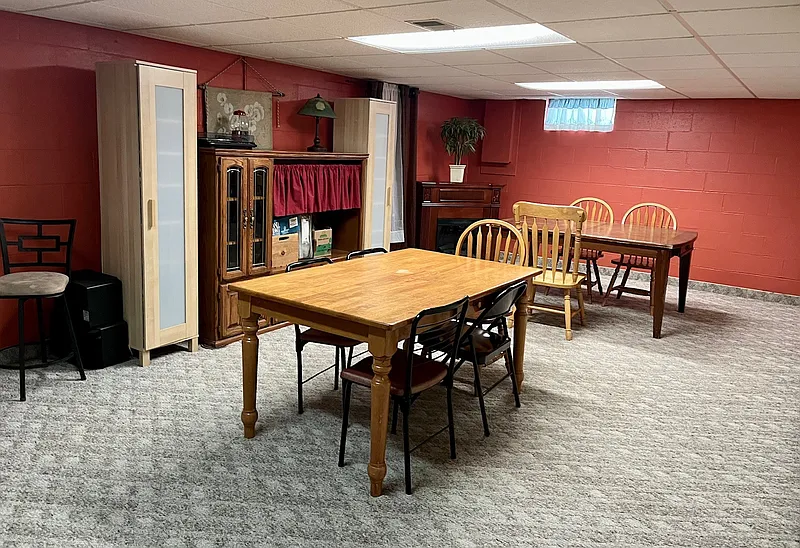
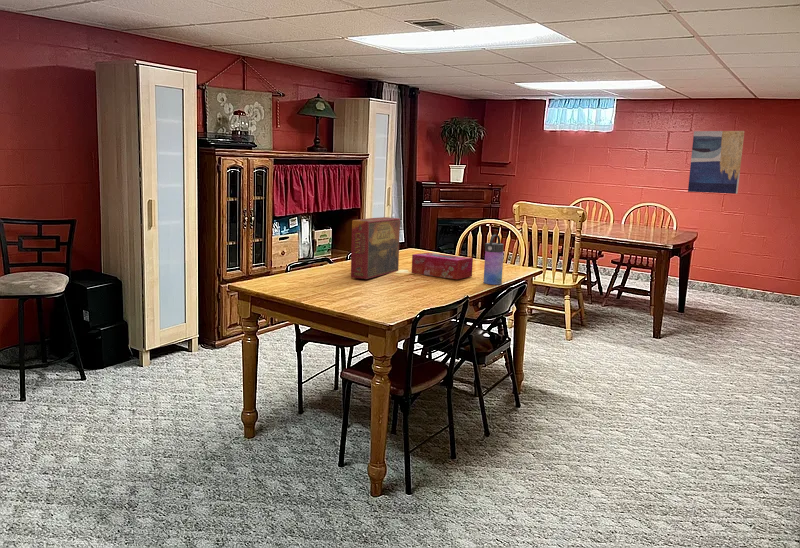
+ water bottle [483,234,505,285]
+ wall art [687,130,745,195]
+ board game [350,216,401,280]
+ tissue box [411,252,474,280]
